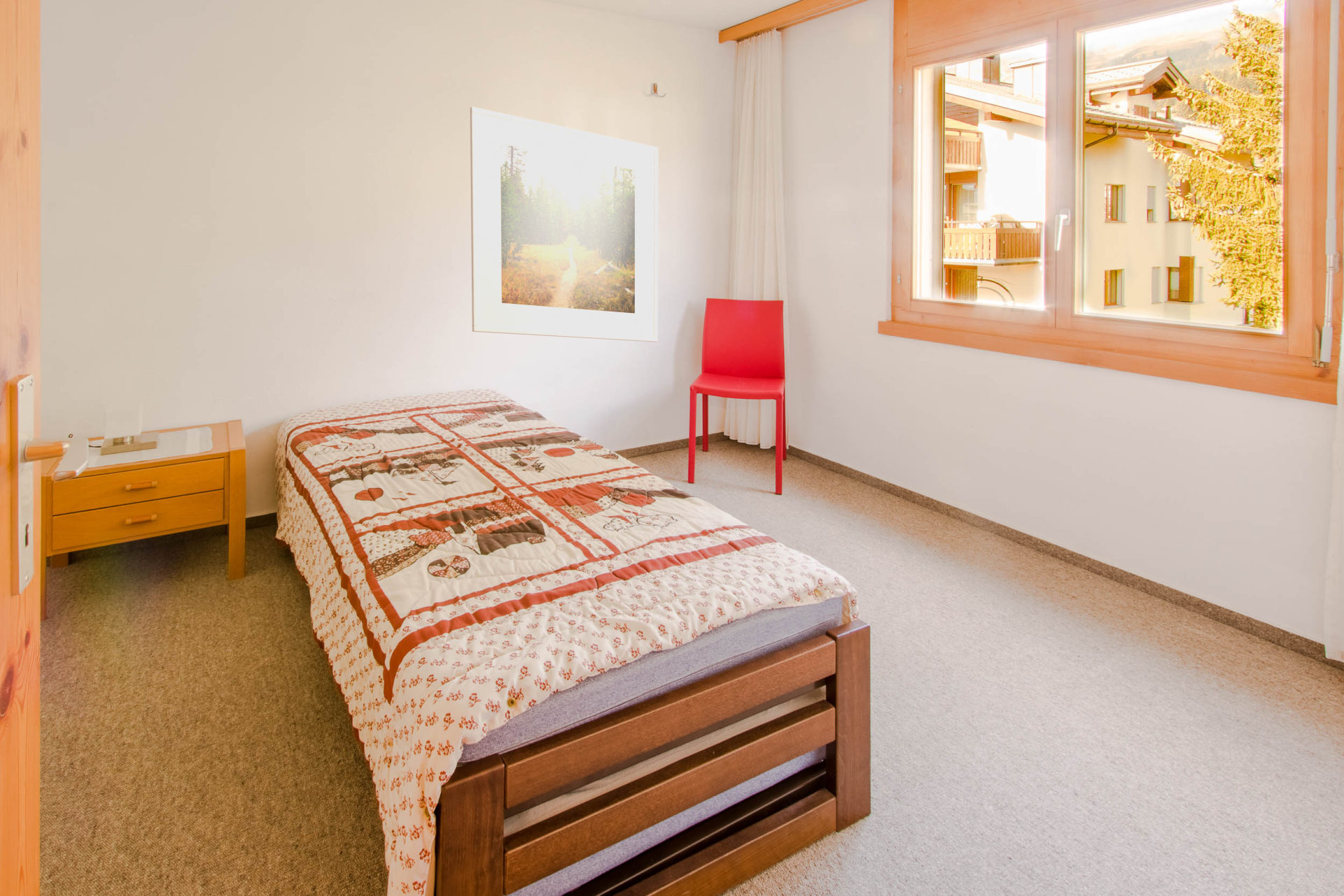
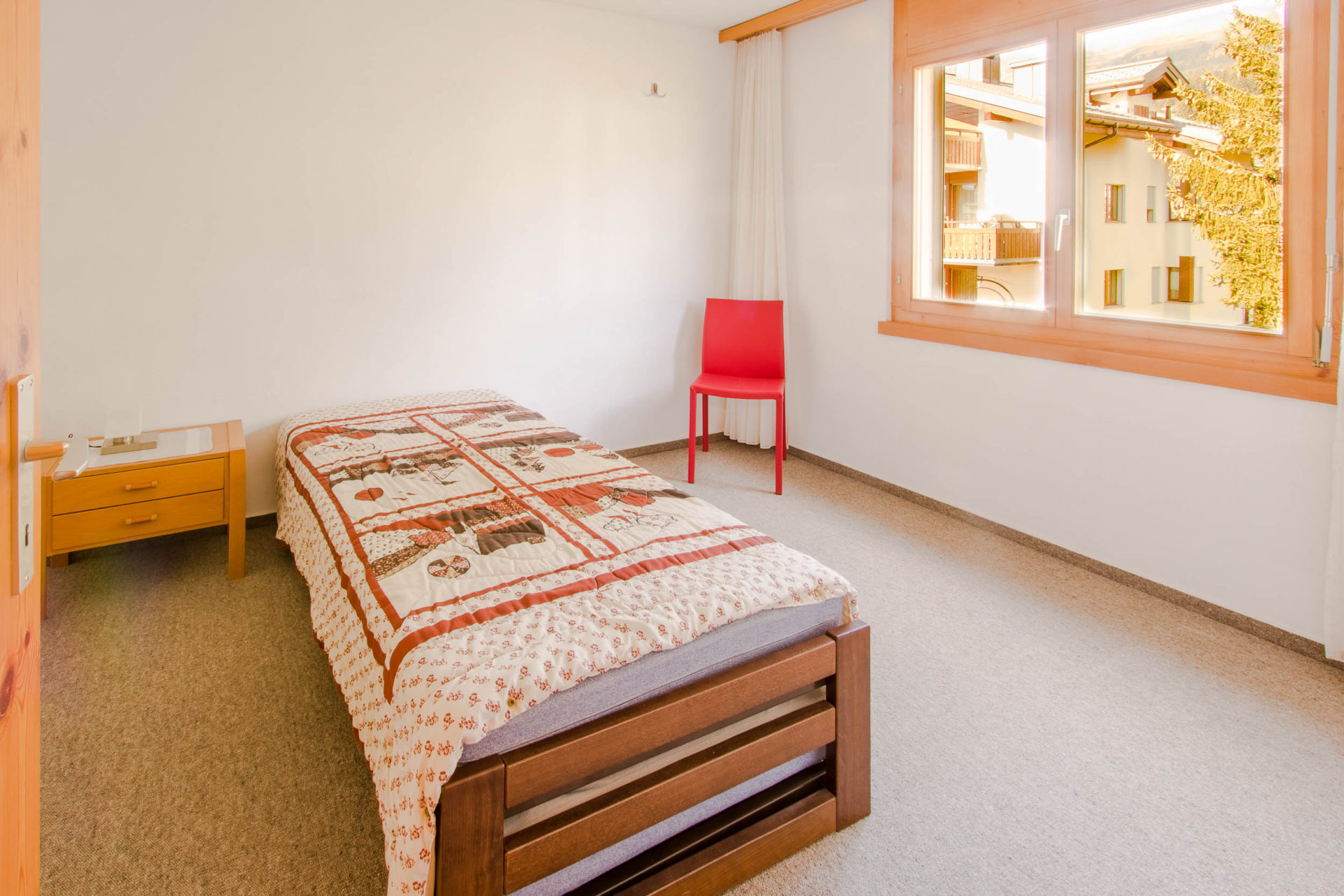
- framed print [470,106,659,342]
